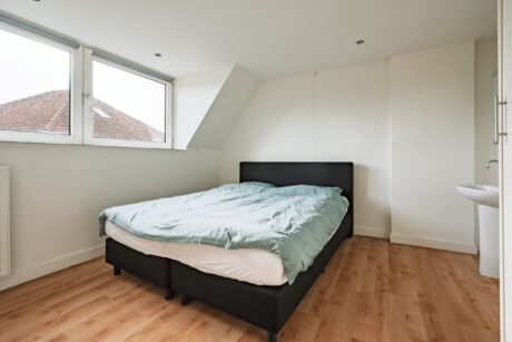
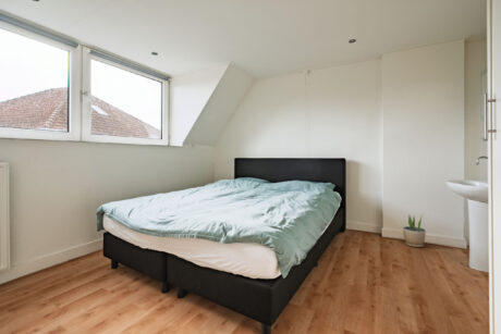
+ potted plant [402,213,427,248]
